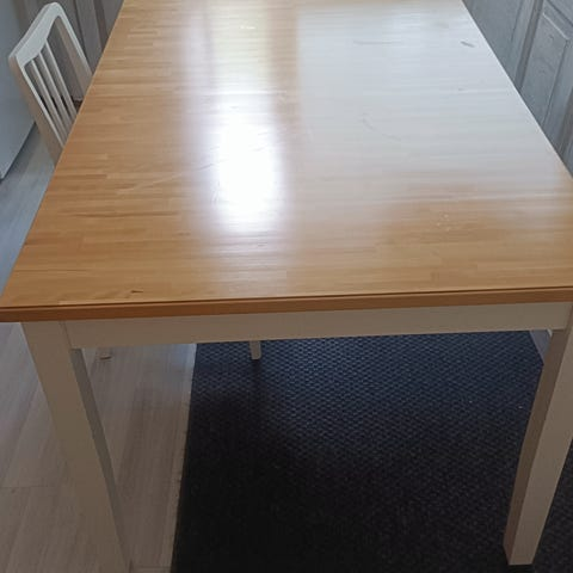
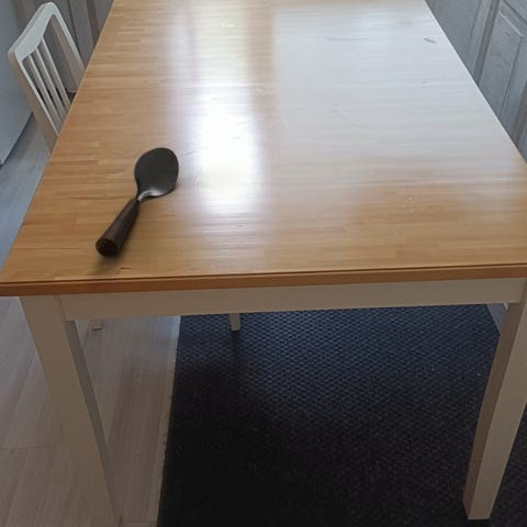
+ spoon [94,146,180,259]
